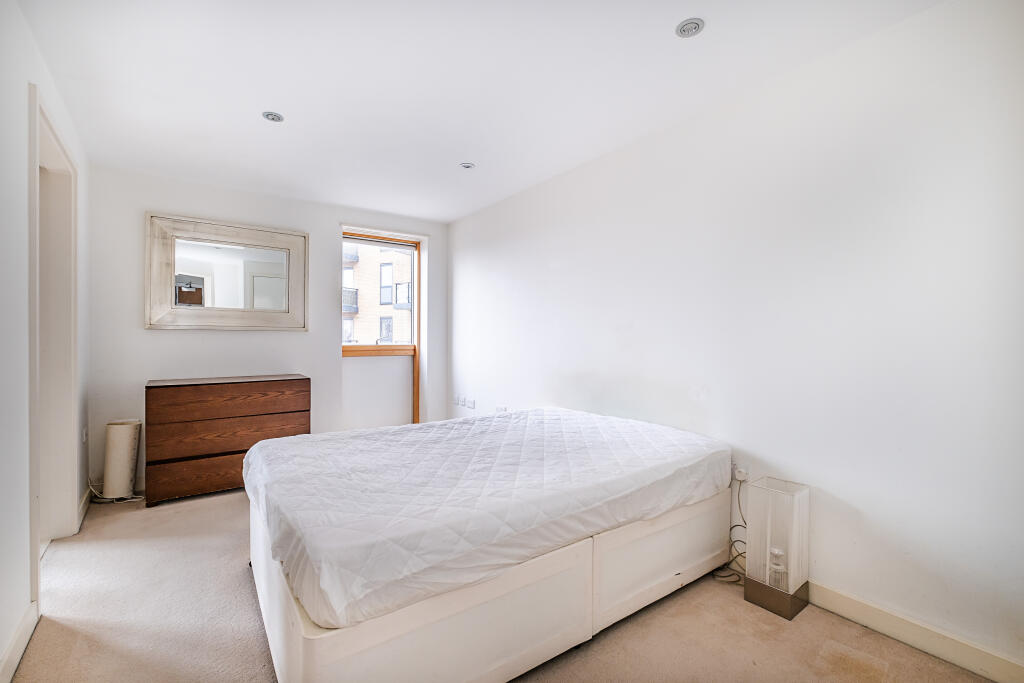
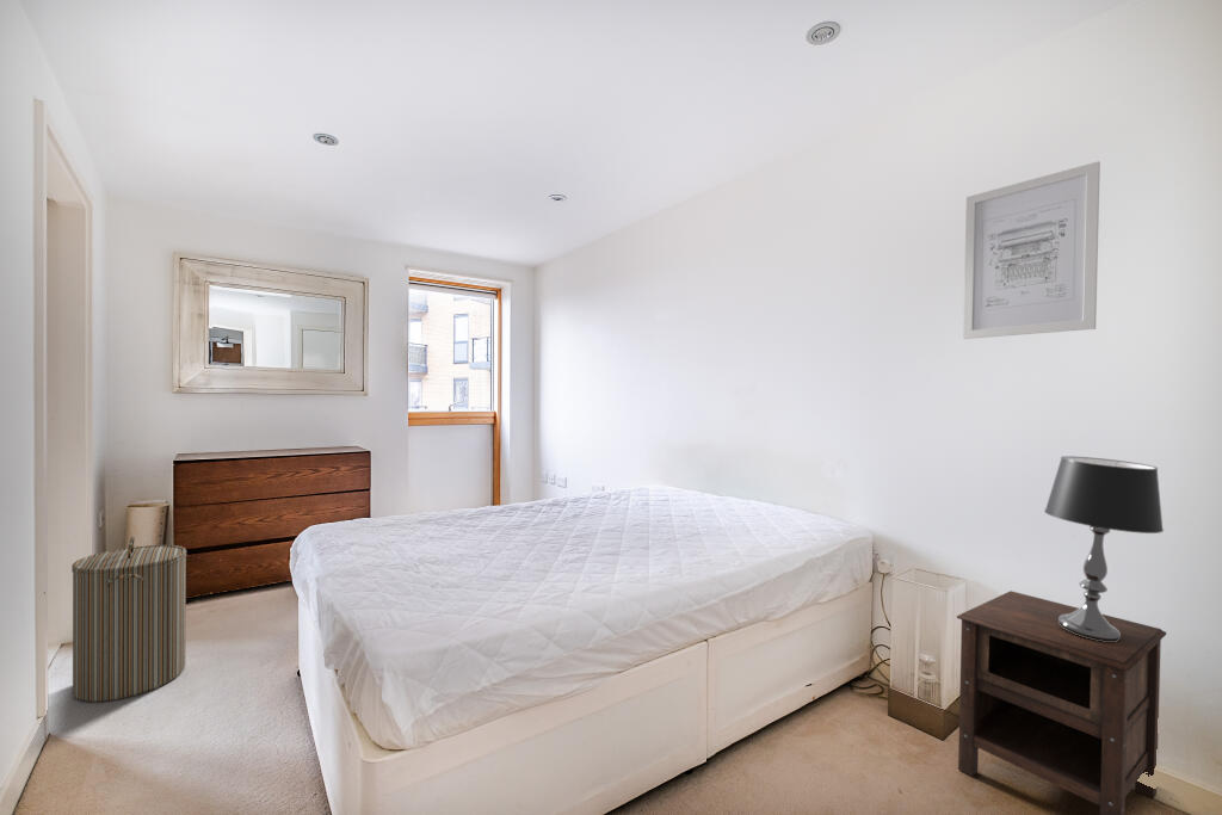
+ laundry hamper [70,536,187,703]
+ nightstand [956,589,1167,815]
+ wall art [962,160,1101,340]
+ table lamp [1043,455,1165,642]
